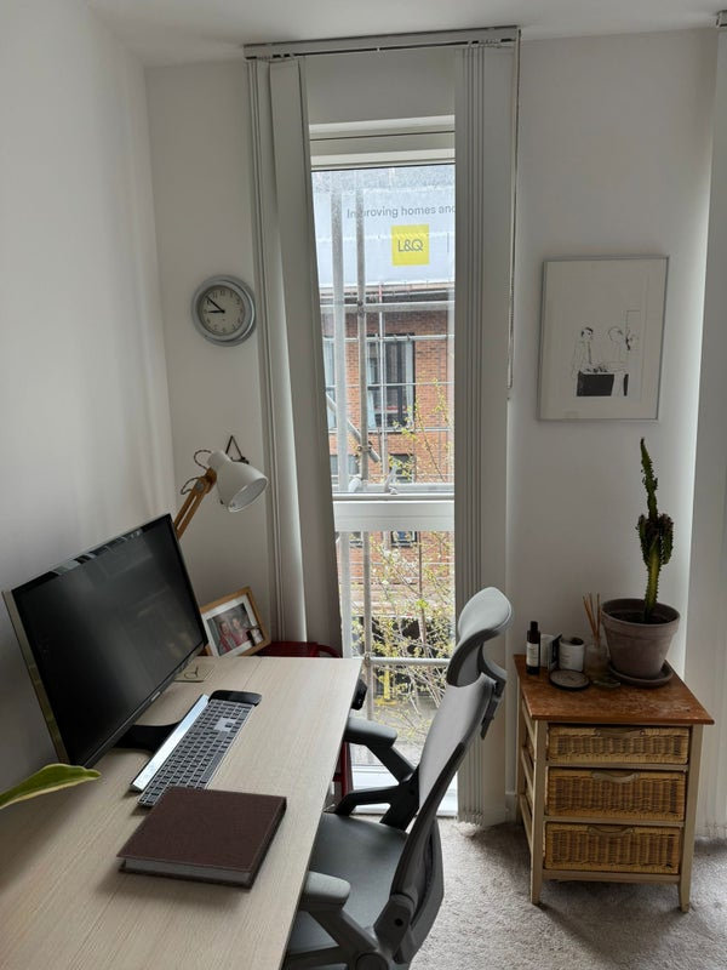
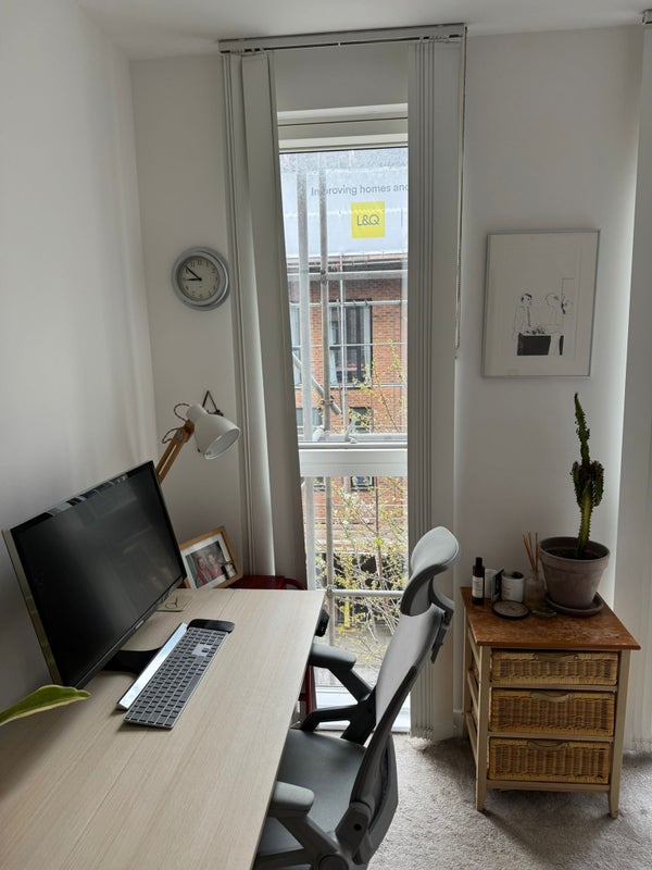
- notebook [115,784,288,889]
